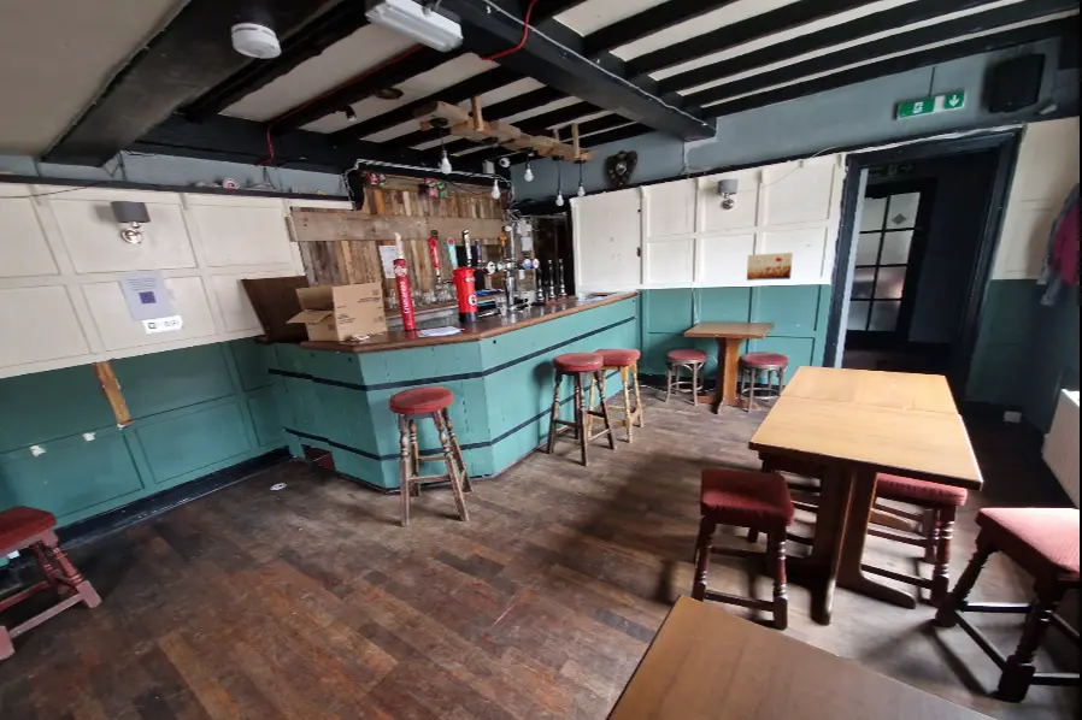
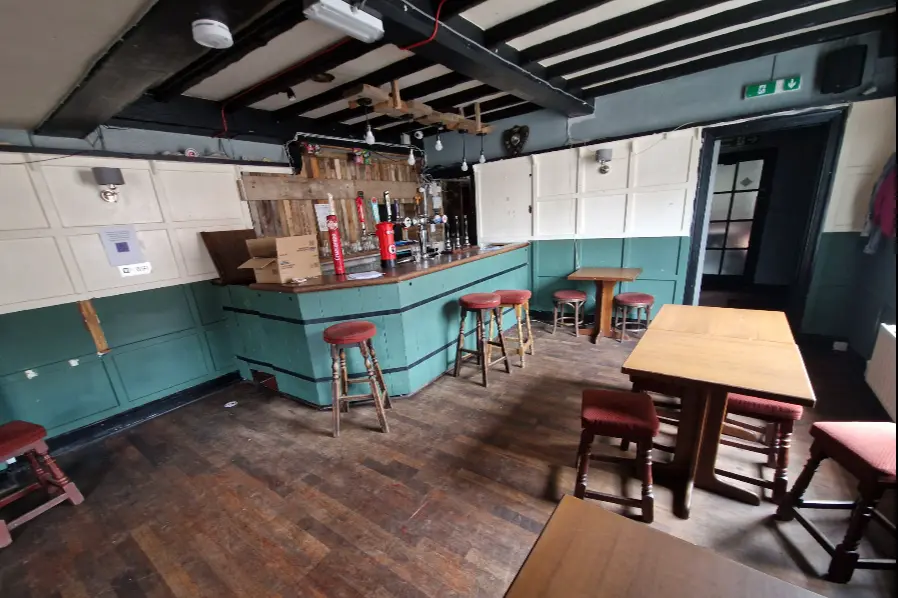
- wall art [746,252,794,282]
